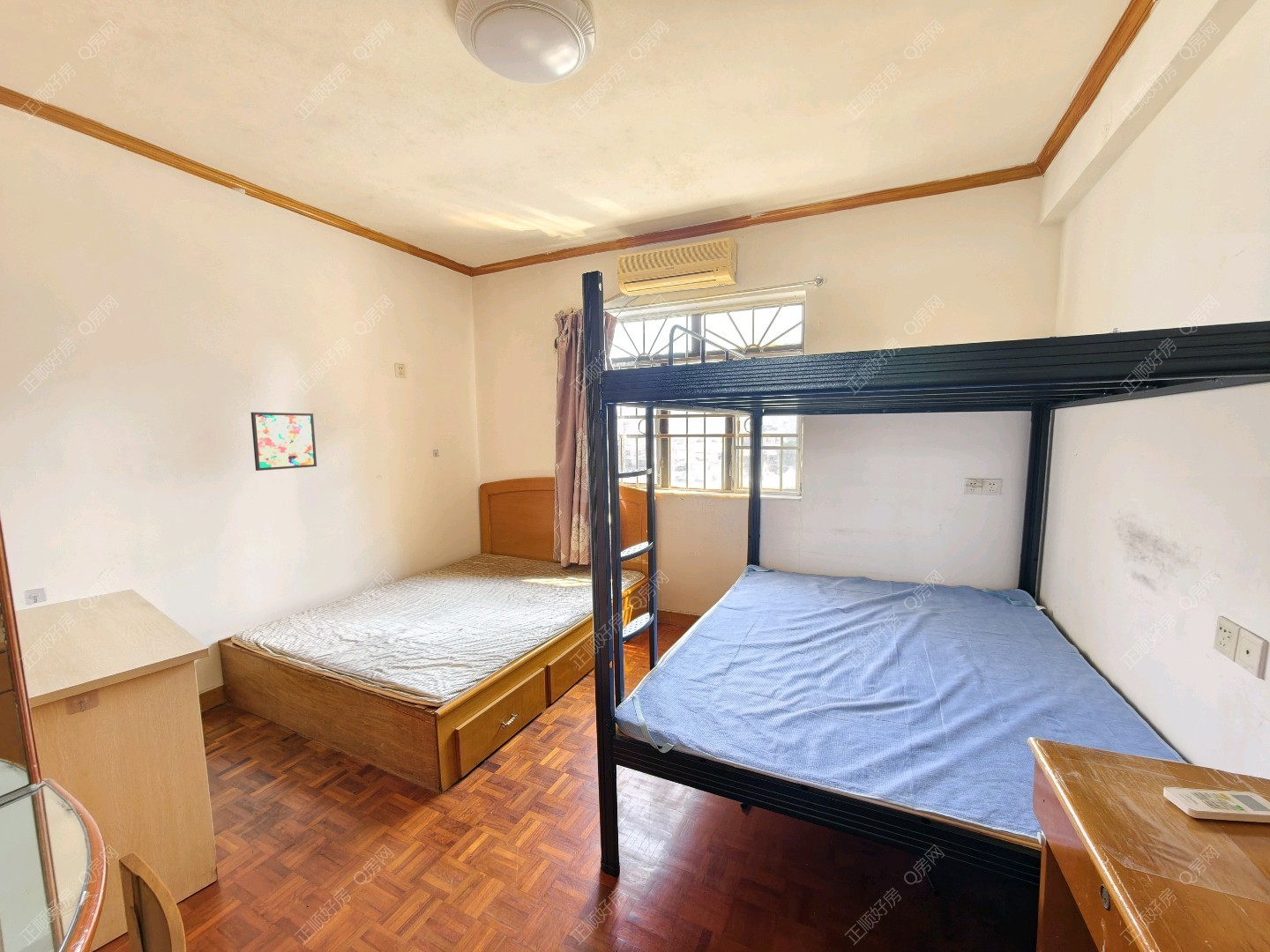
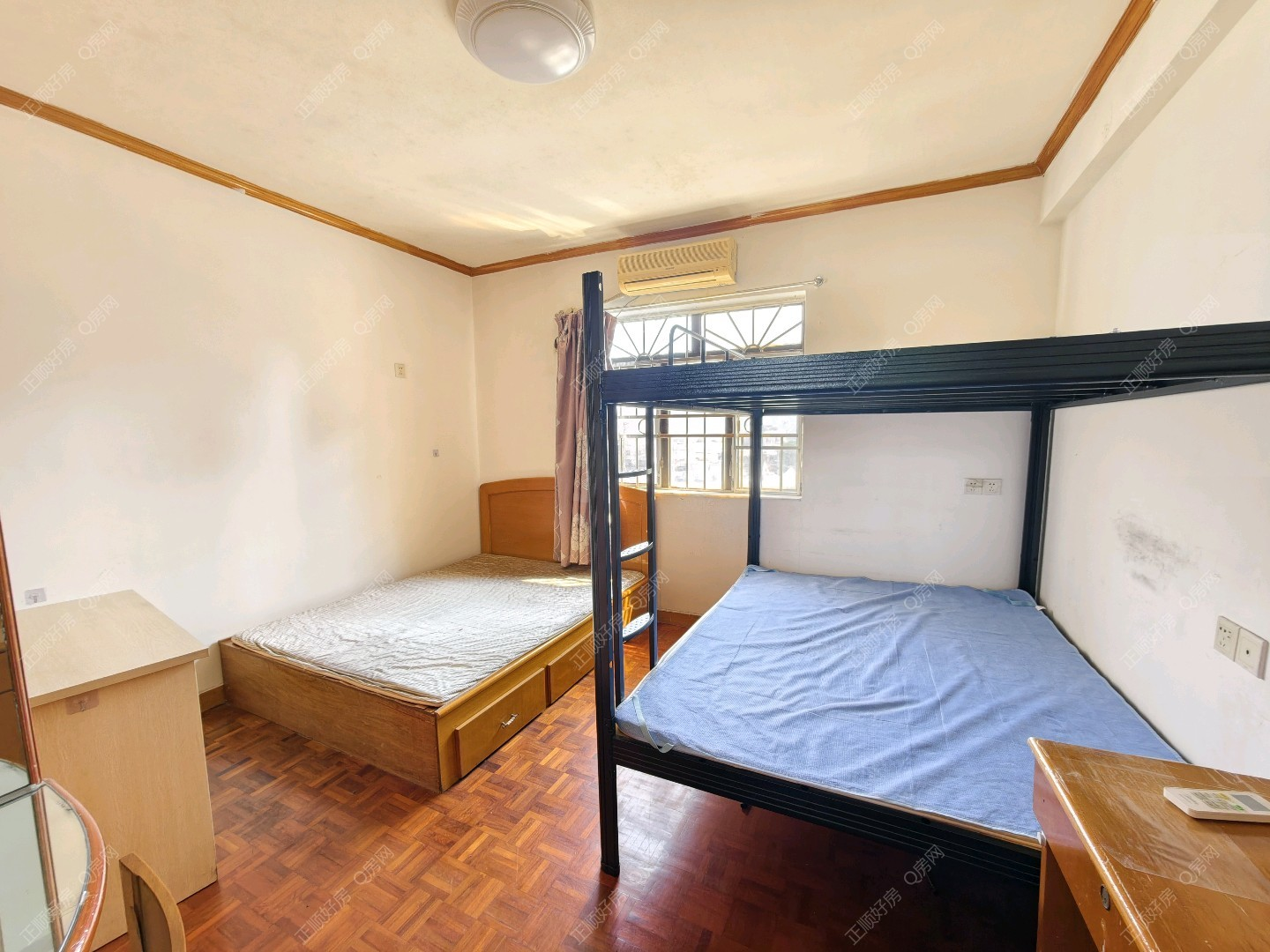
- wall art [250,412,317,472]
